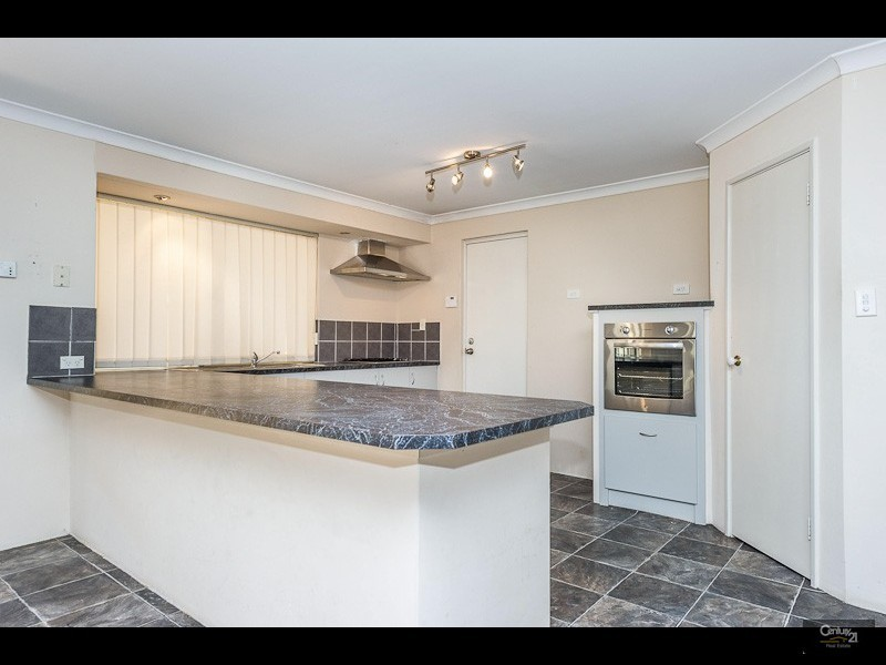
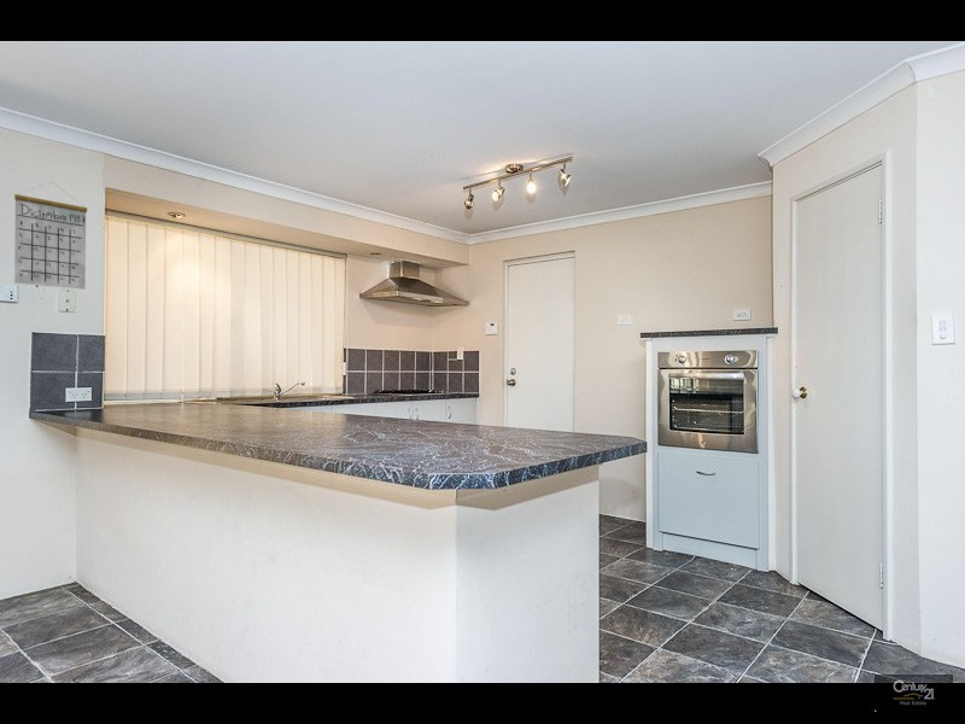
+ calendar [13,181,88,291]
